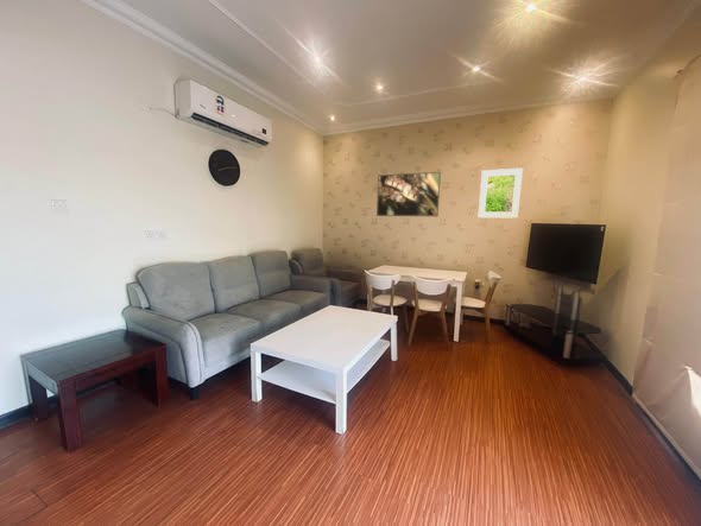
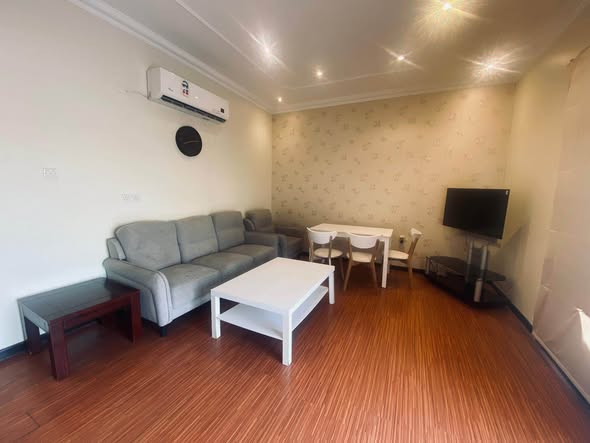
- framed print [375,171,442,217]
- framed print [476,167,524,220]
